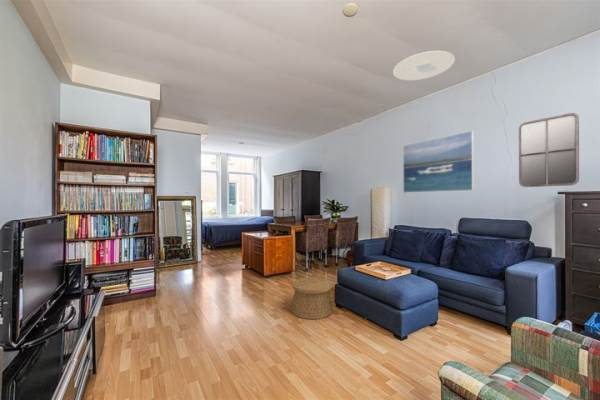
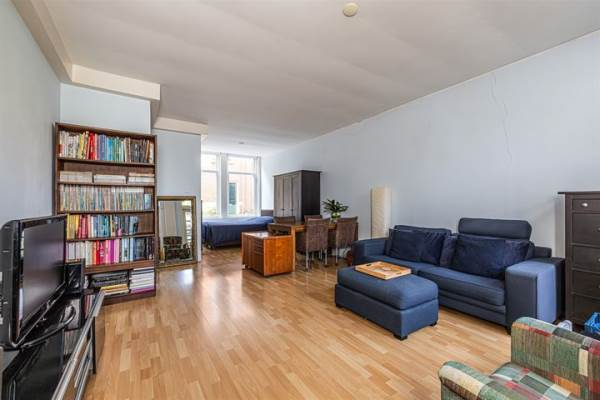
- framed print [402,130,475,194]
- basket [291,277,334,320]
- ceiling light [392,50,456,81]
- home mirror [518,112,580,188]
